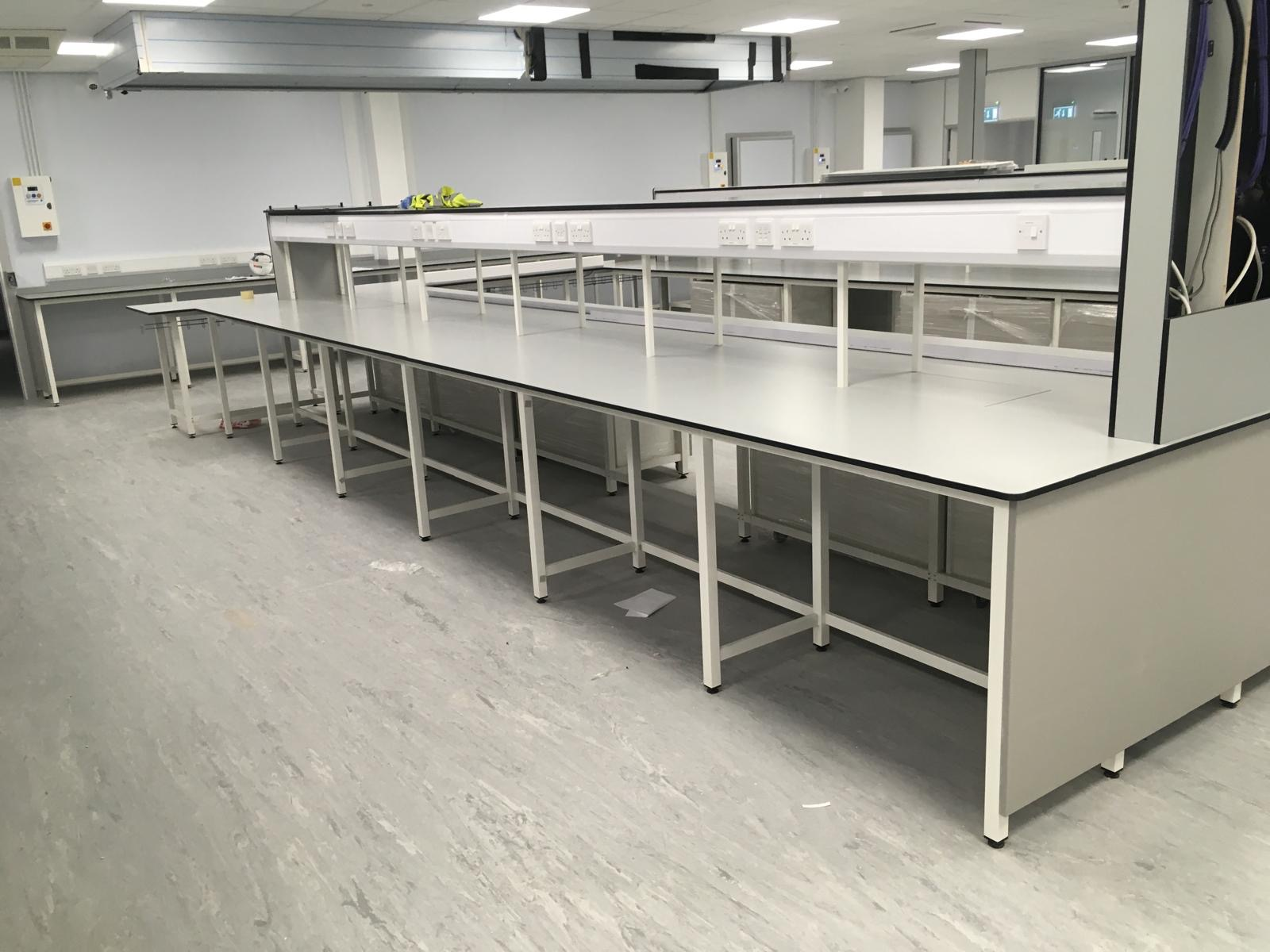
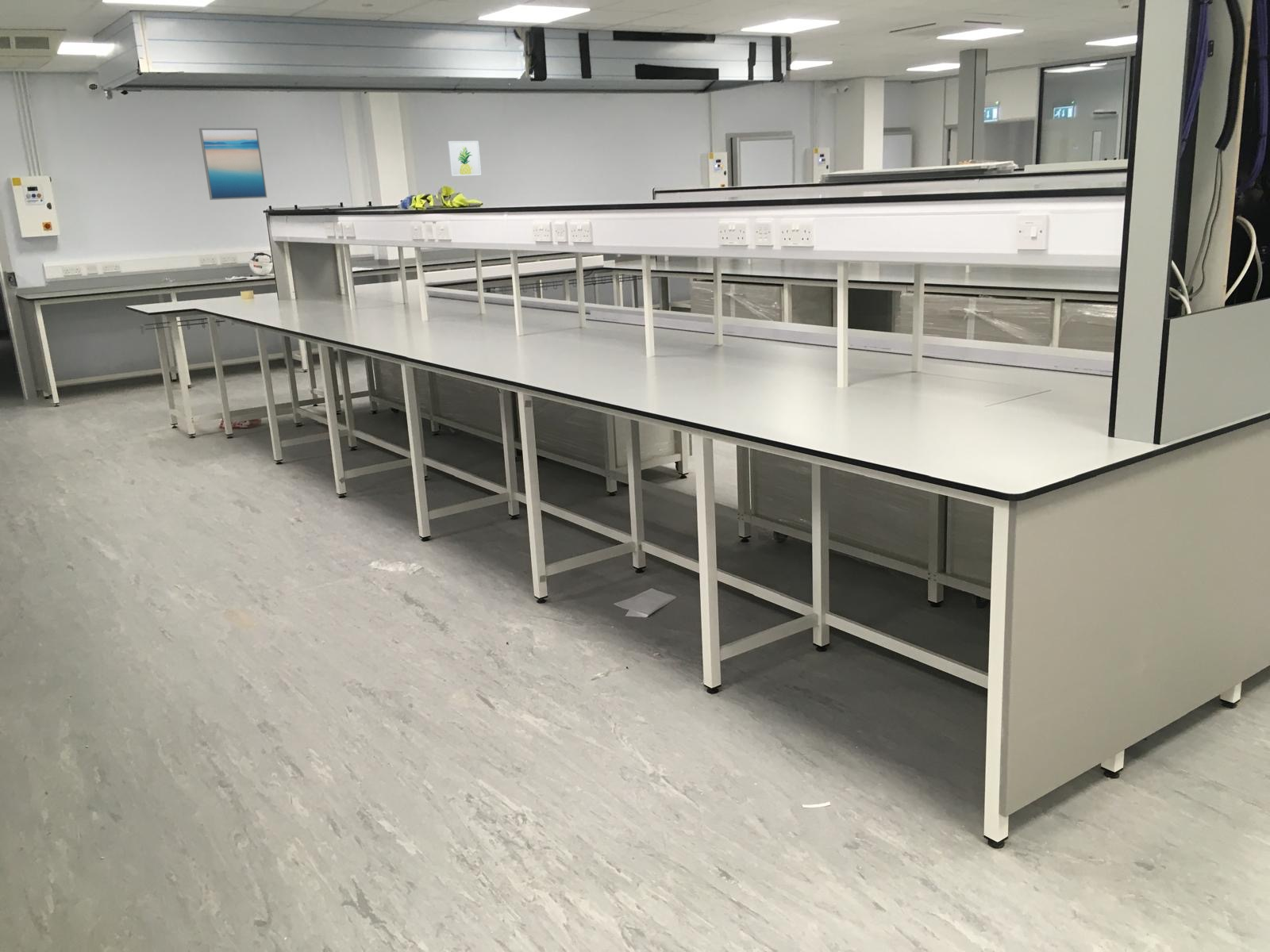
+ wall art [198,127,268,201]
+ wall art [447,140,482,177]
